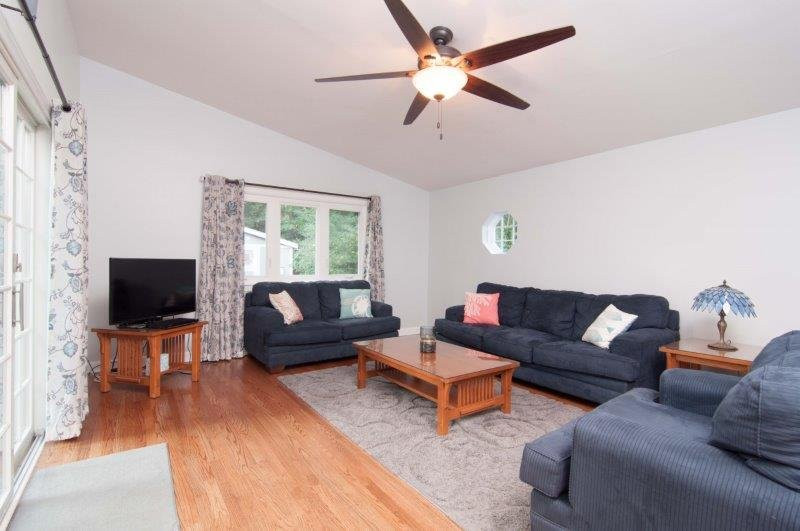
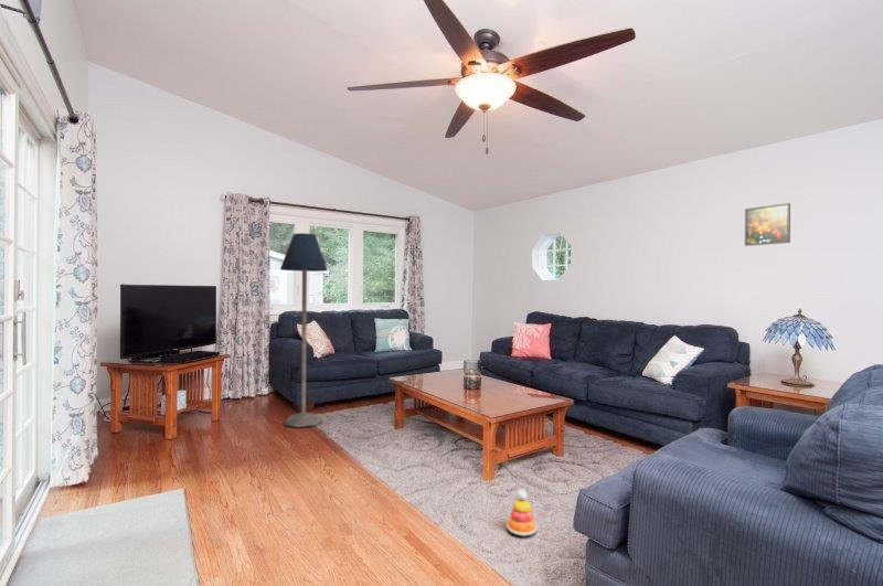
+ stacking toy [506,488,538,537]
+ floor lamp [279,232,329,428]
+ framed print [744,202,791,247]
